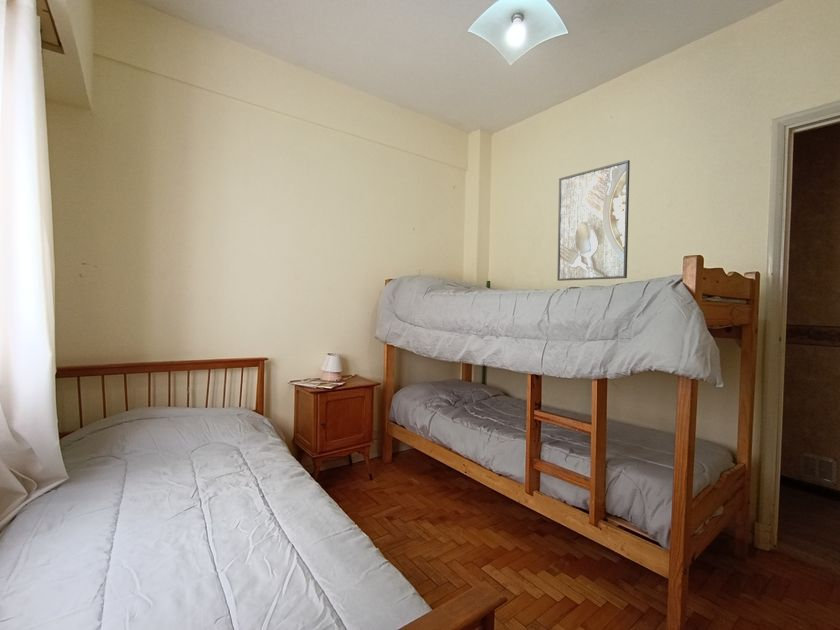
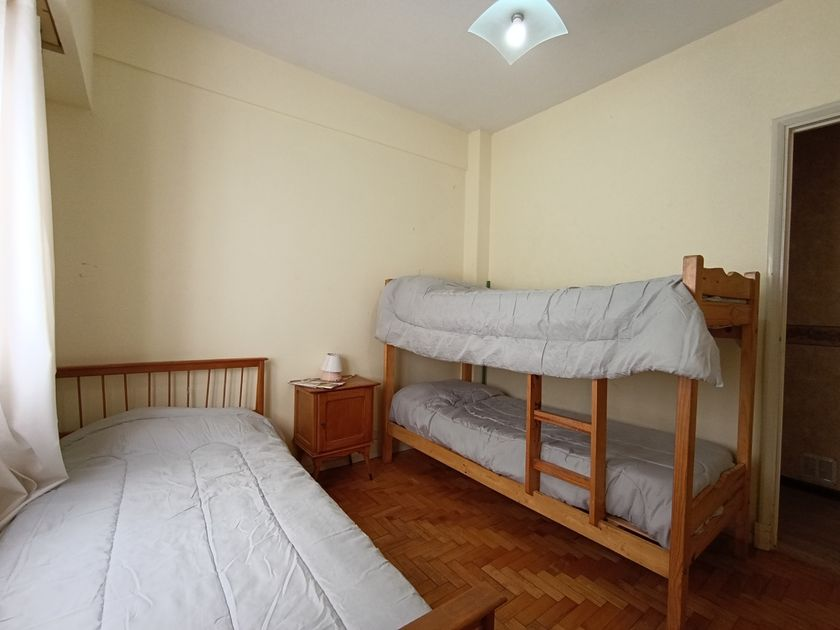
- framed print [556,159,631,282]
